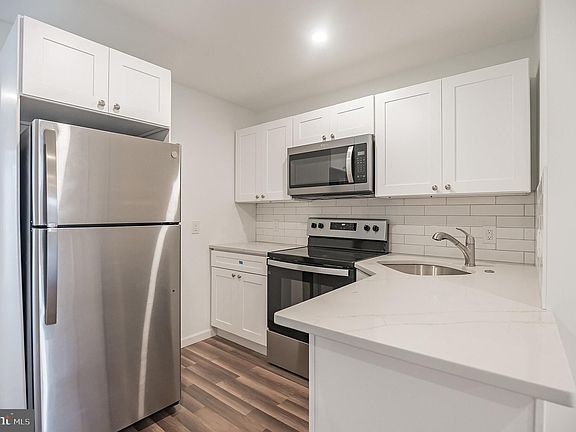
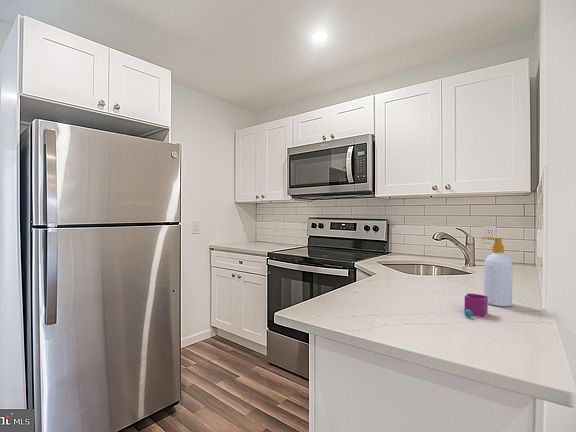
+ cup [463,292,489,318]
+ soap bottle [481,236,513,307]
